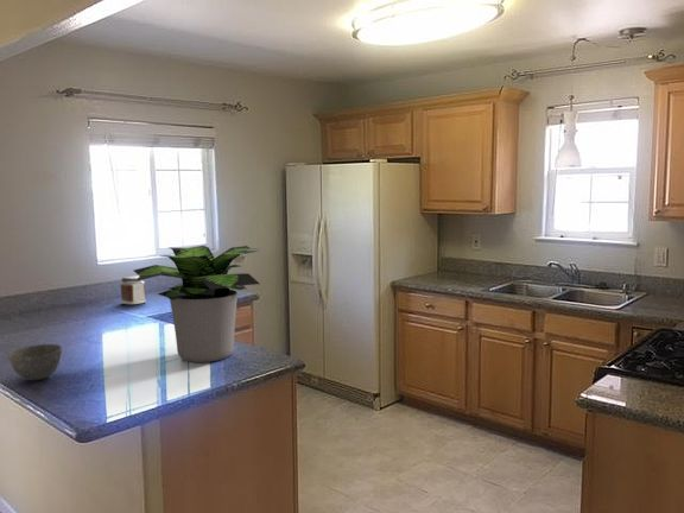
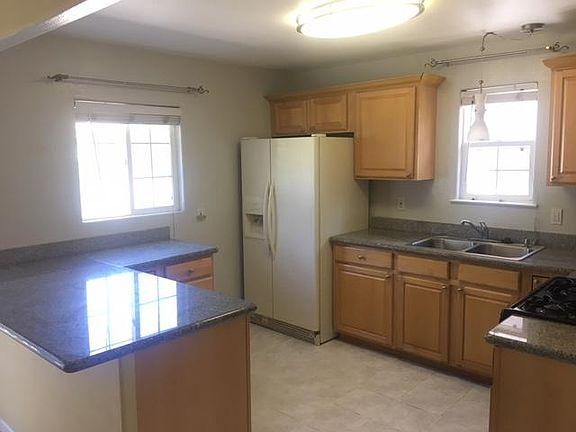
- bowl [7,343,63,381]
- potted plant [132,245,260,363]
- jar [119,274,147,305]
